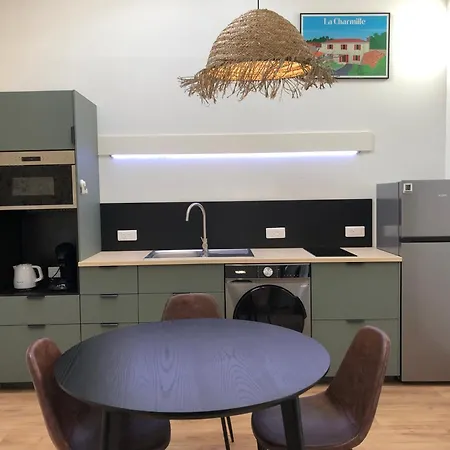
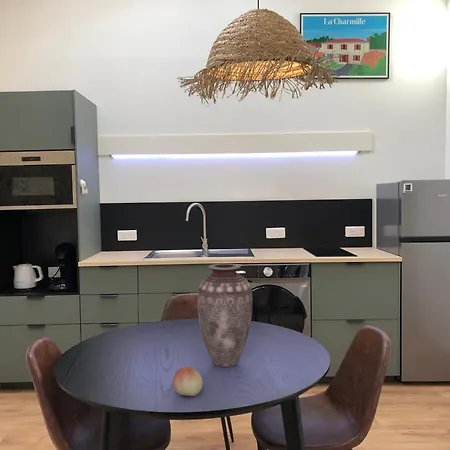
+ fruit [172,366,204,397]
+ vase [196,263,253,368]
